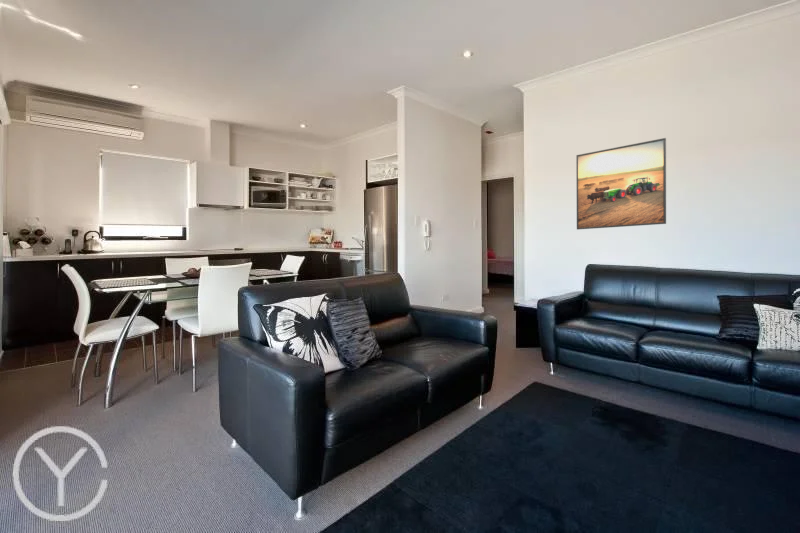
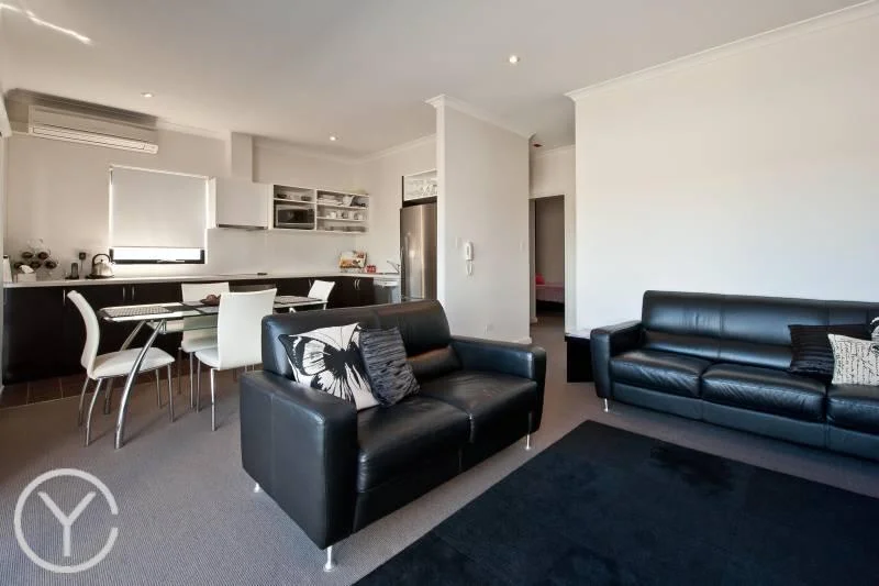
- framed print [575,137,667,230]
